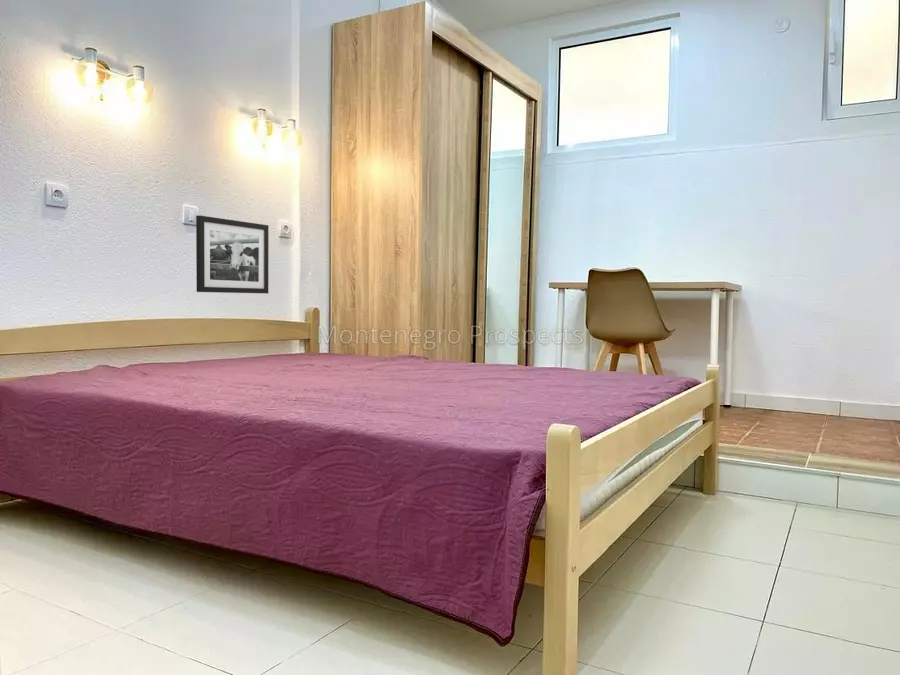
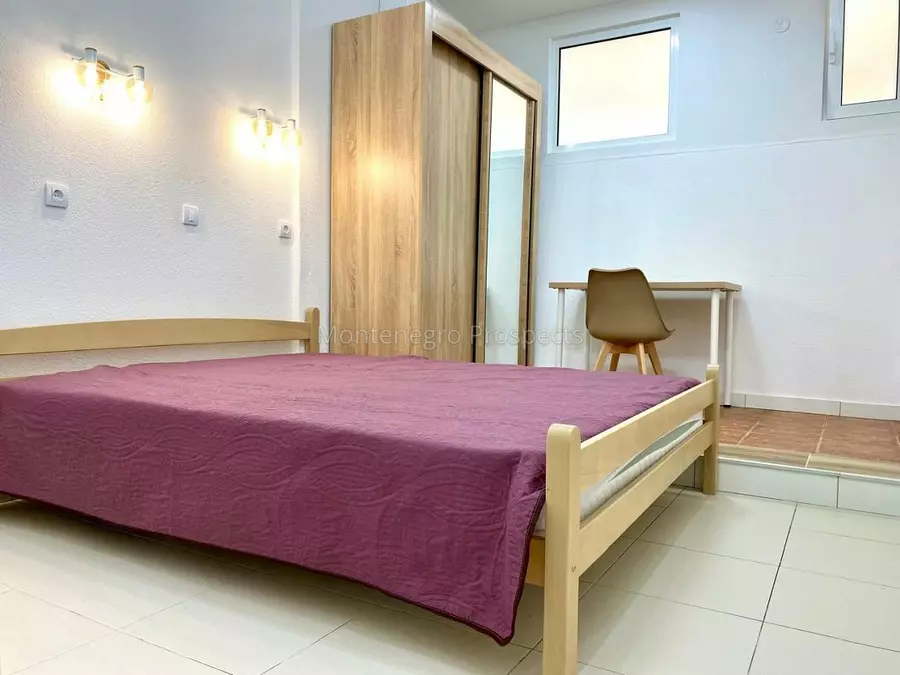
- picture frame [195,214,270,294]
